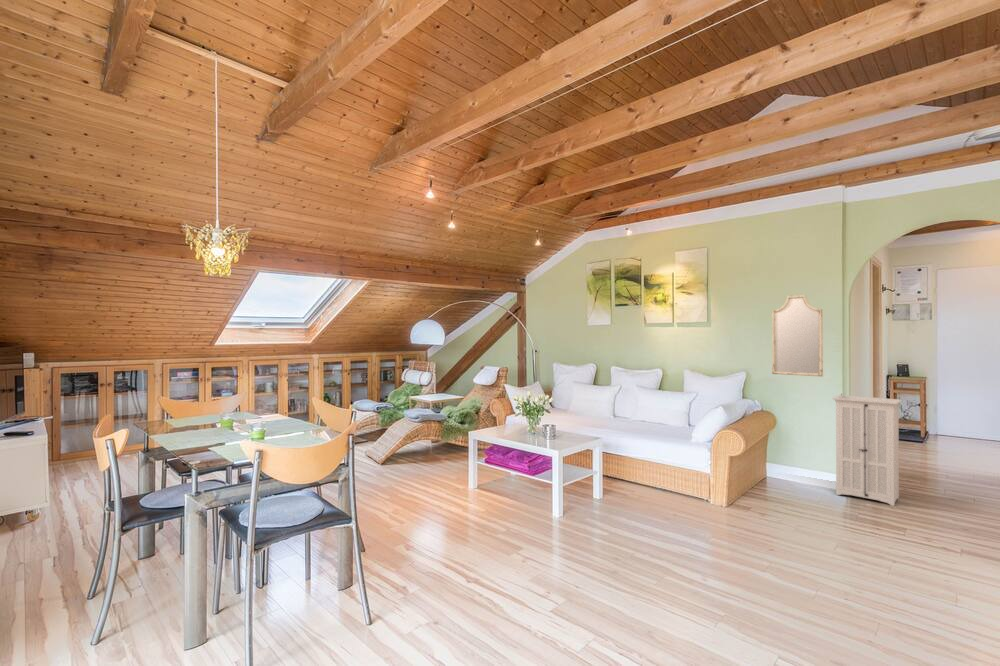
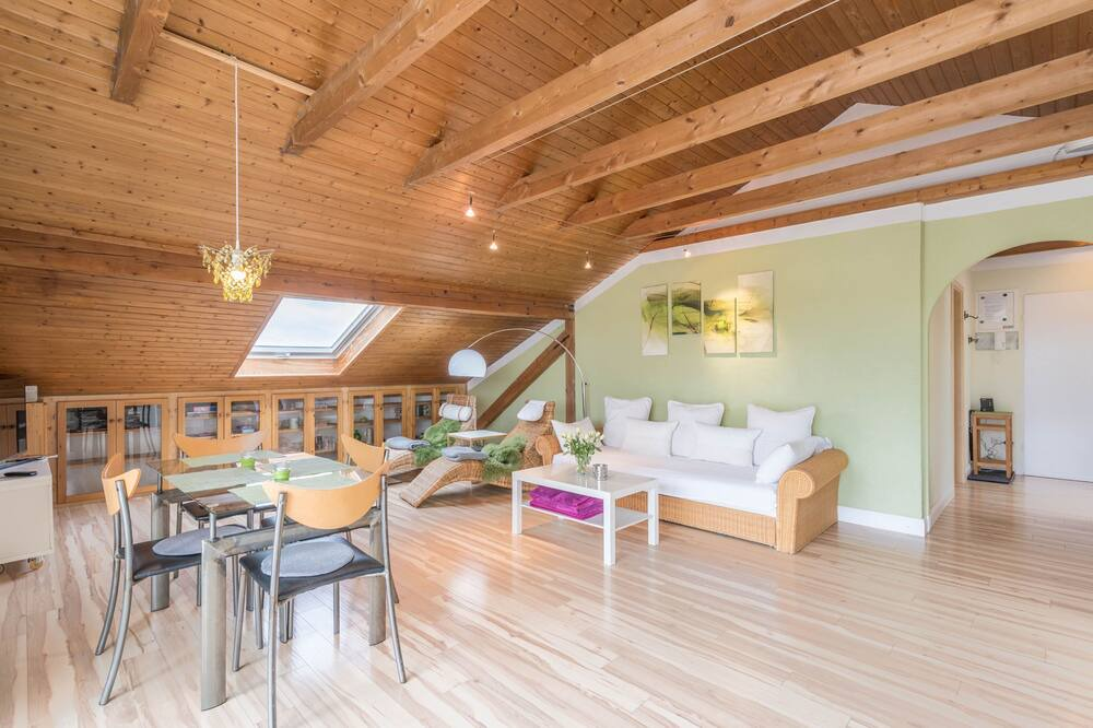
- home mirror [771,294,824,378]
- storage cabinet [831,392,903,507]
